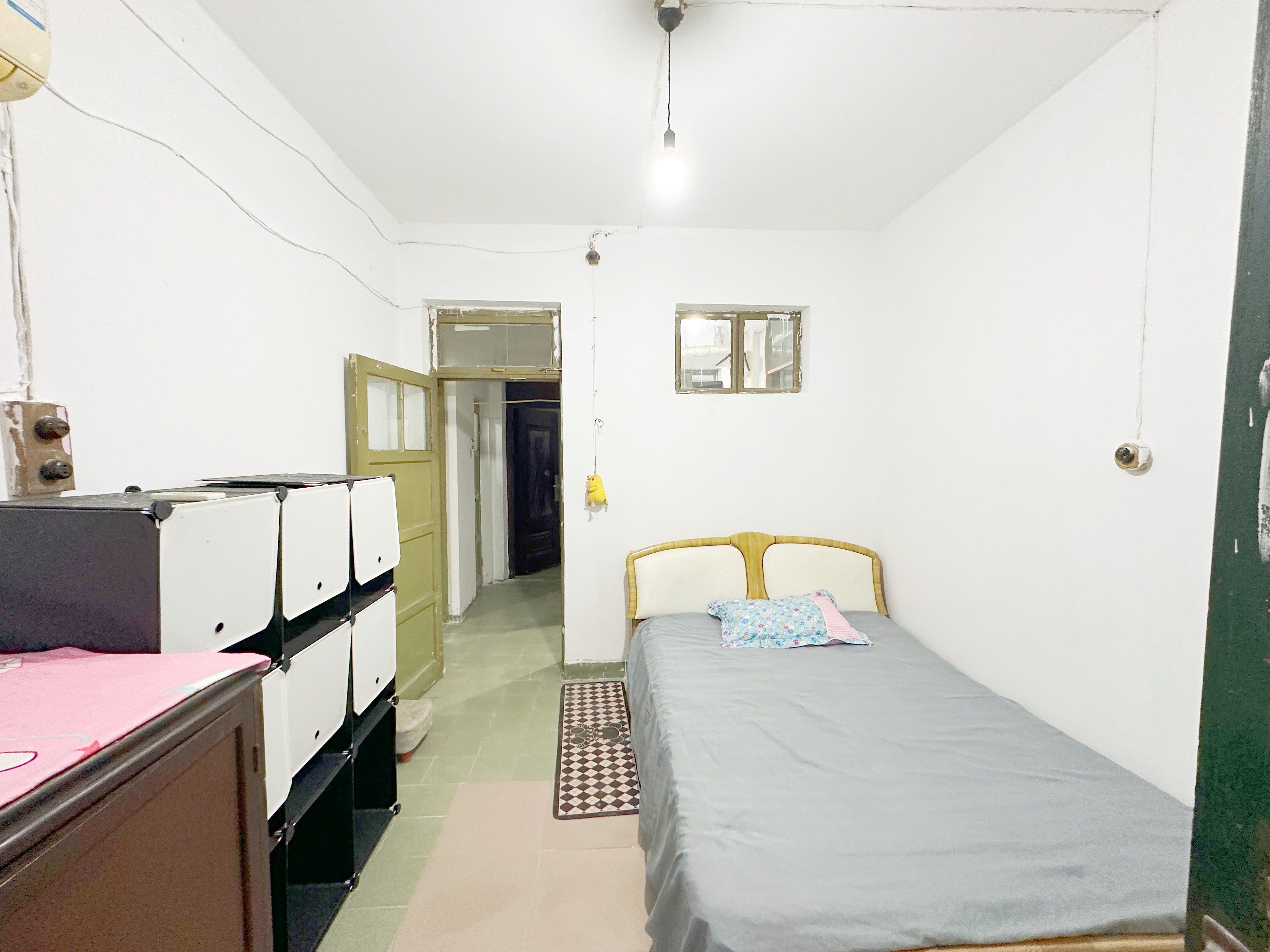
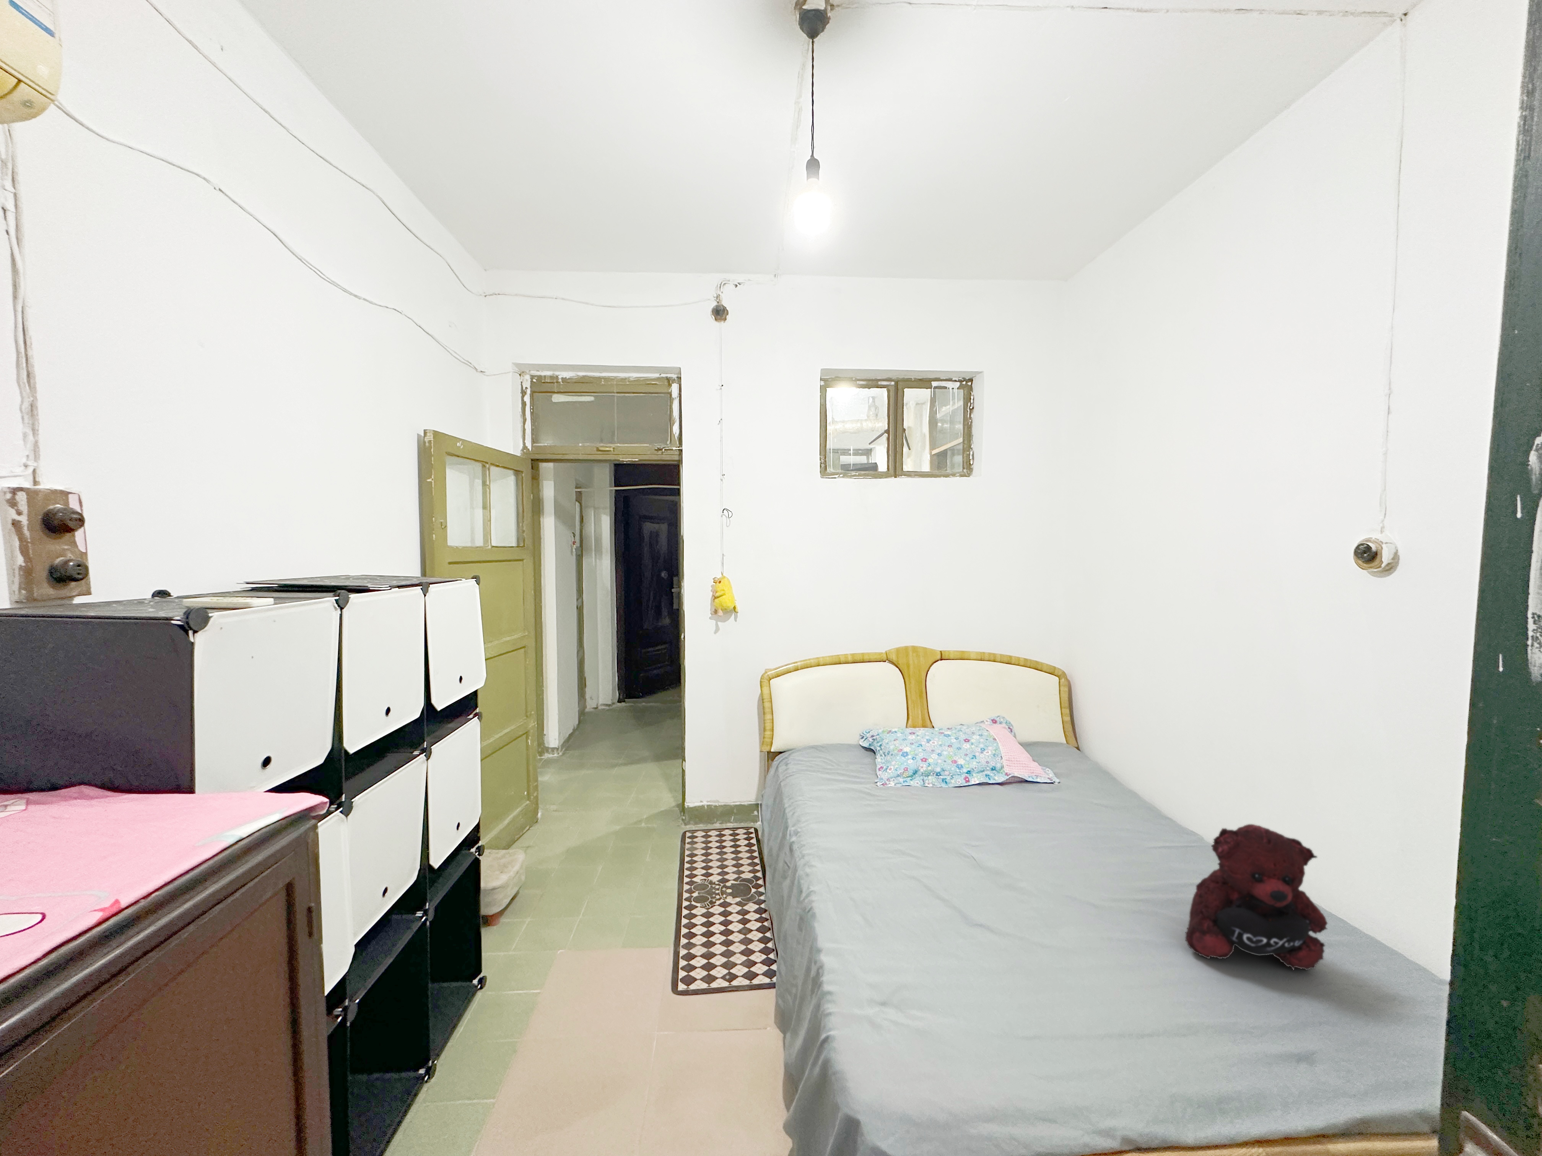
+ teddy bear [1185,823,1328,971]
